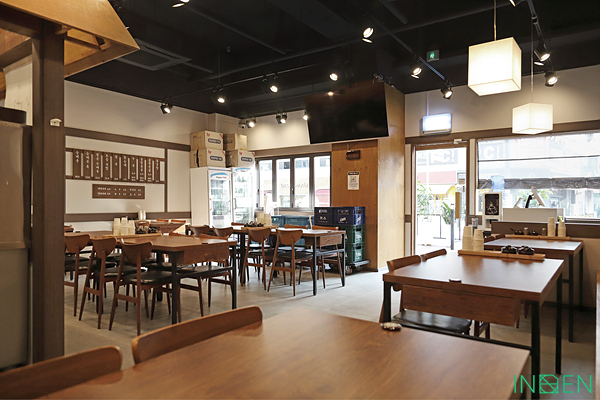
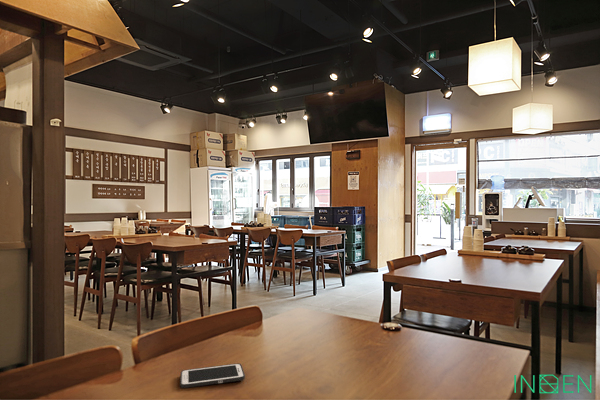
+ cell phone [179,362,246,389]
